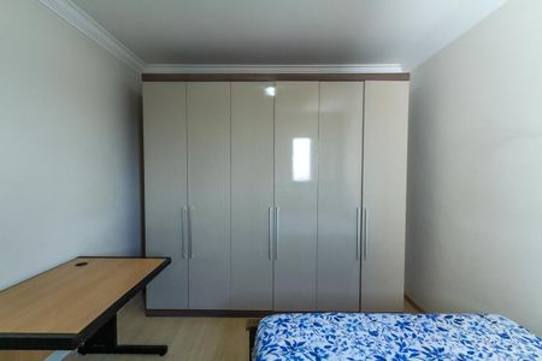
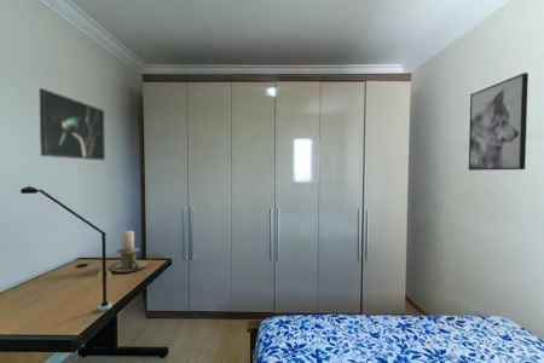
+ candle holder [108,230,149,273]
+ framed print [37,87,106,161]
+ desk lamp [19,185,112,312]
+ wall art [468,71,529,172]
